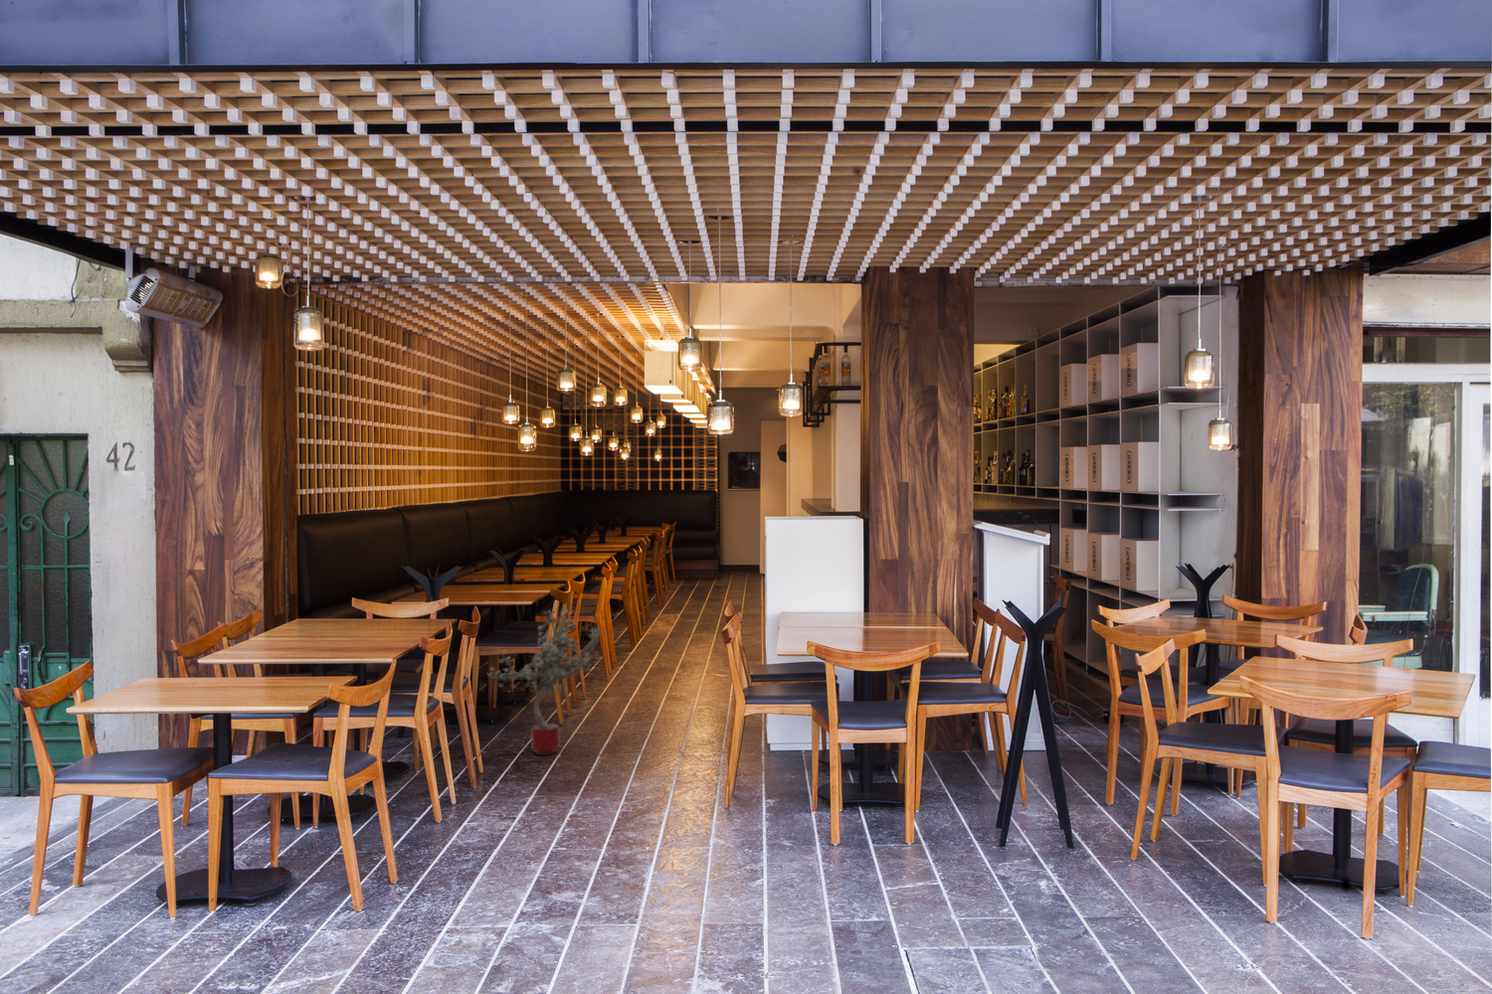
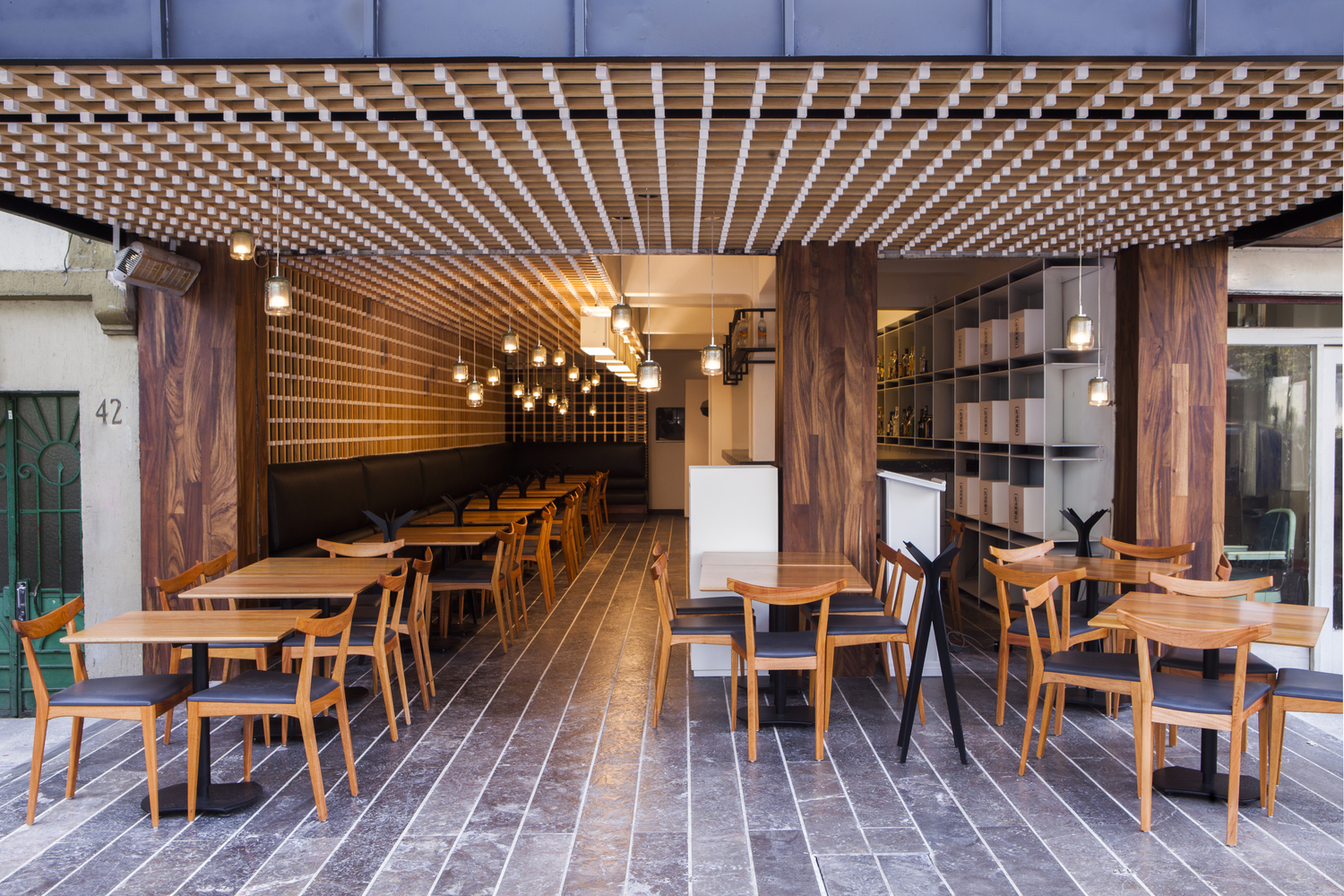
- potted tree [486,607,605,757]
